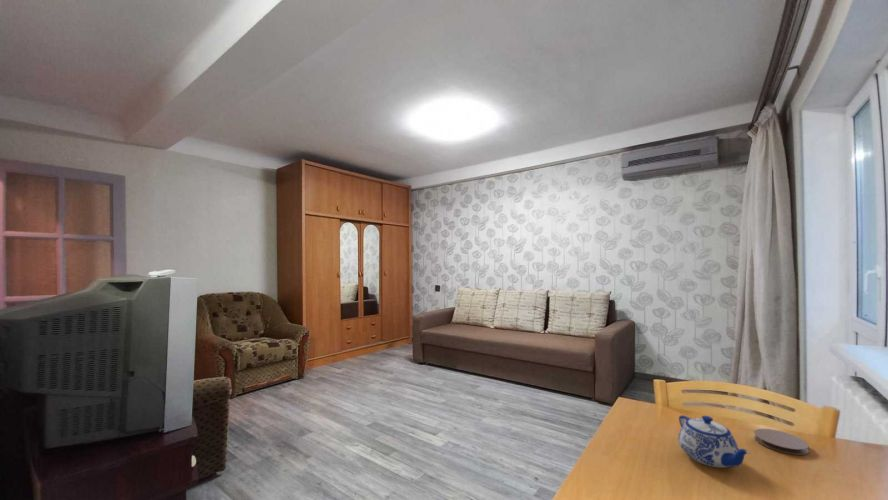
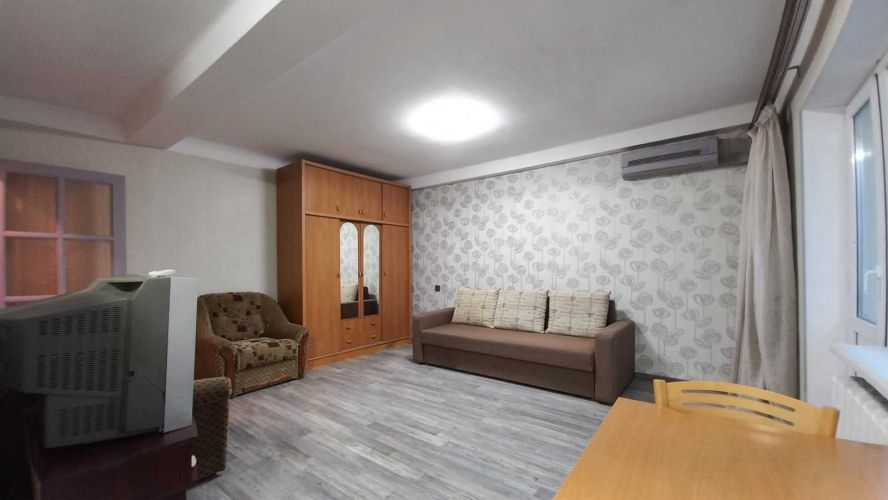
- teapot [677,414,751,469]
- coaster [753,428,810,456]
